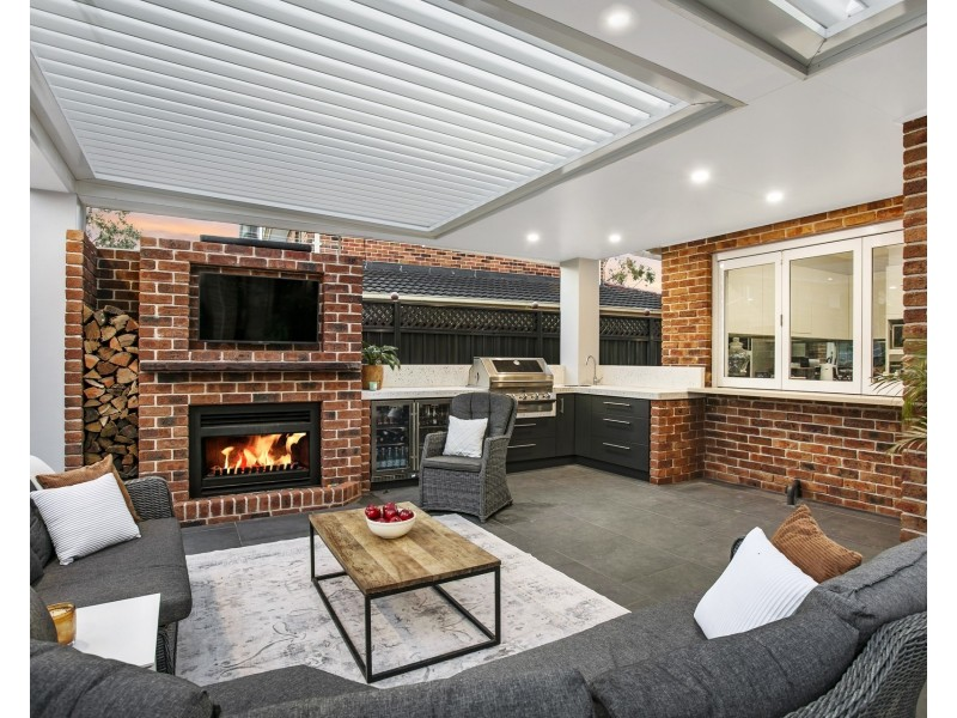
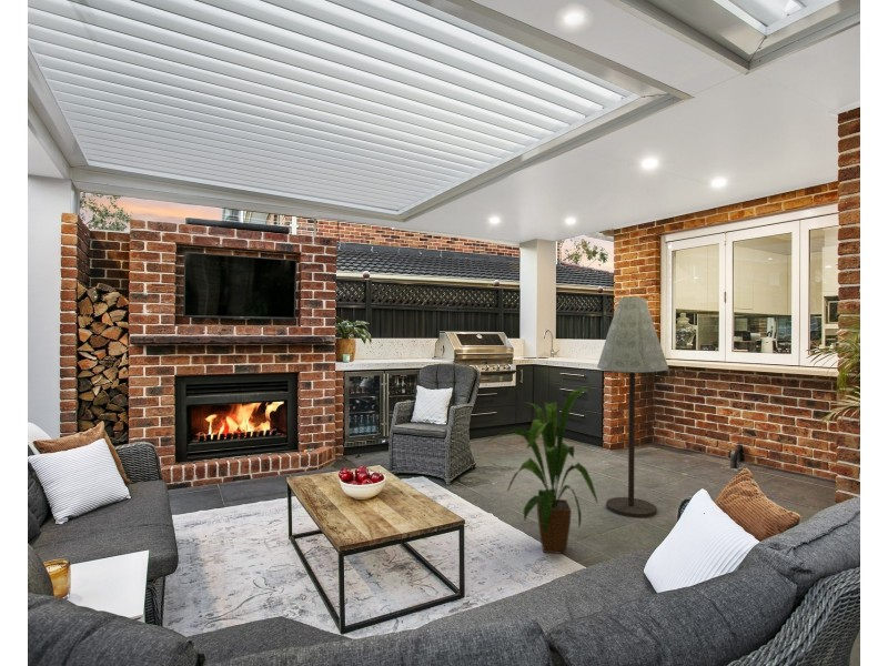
+ house plant [486,386,598,555]
+ floor lamp [596,295,669,518]
